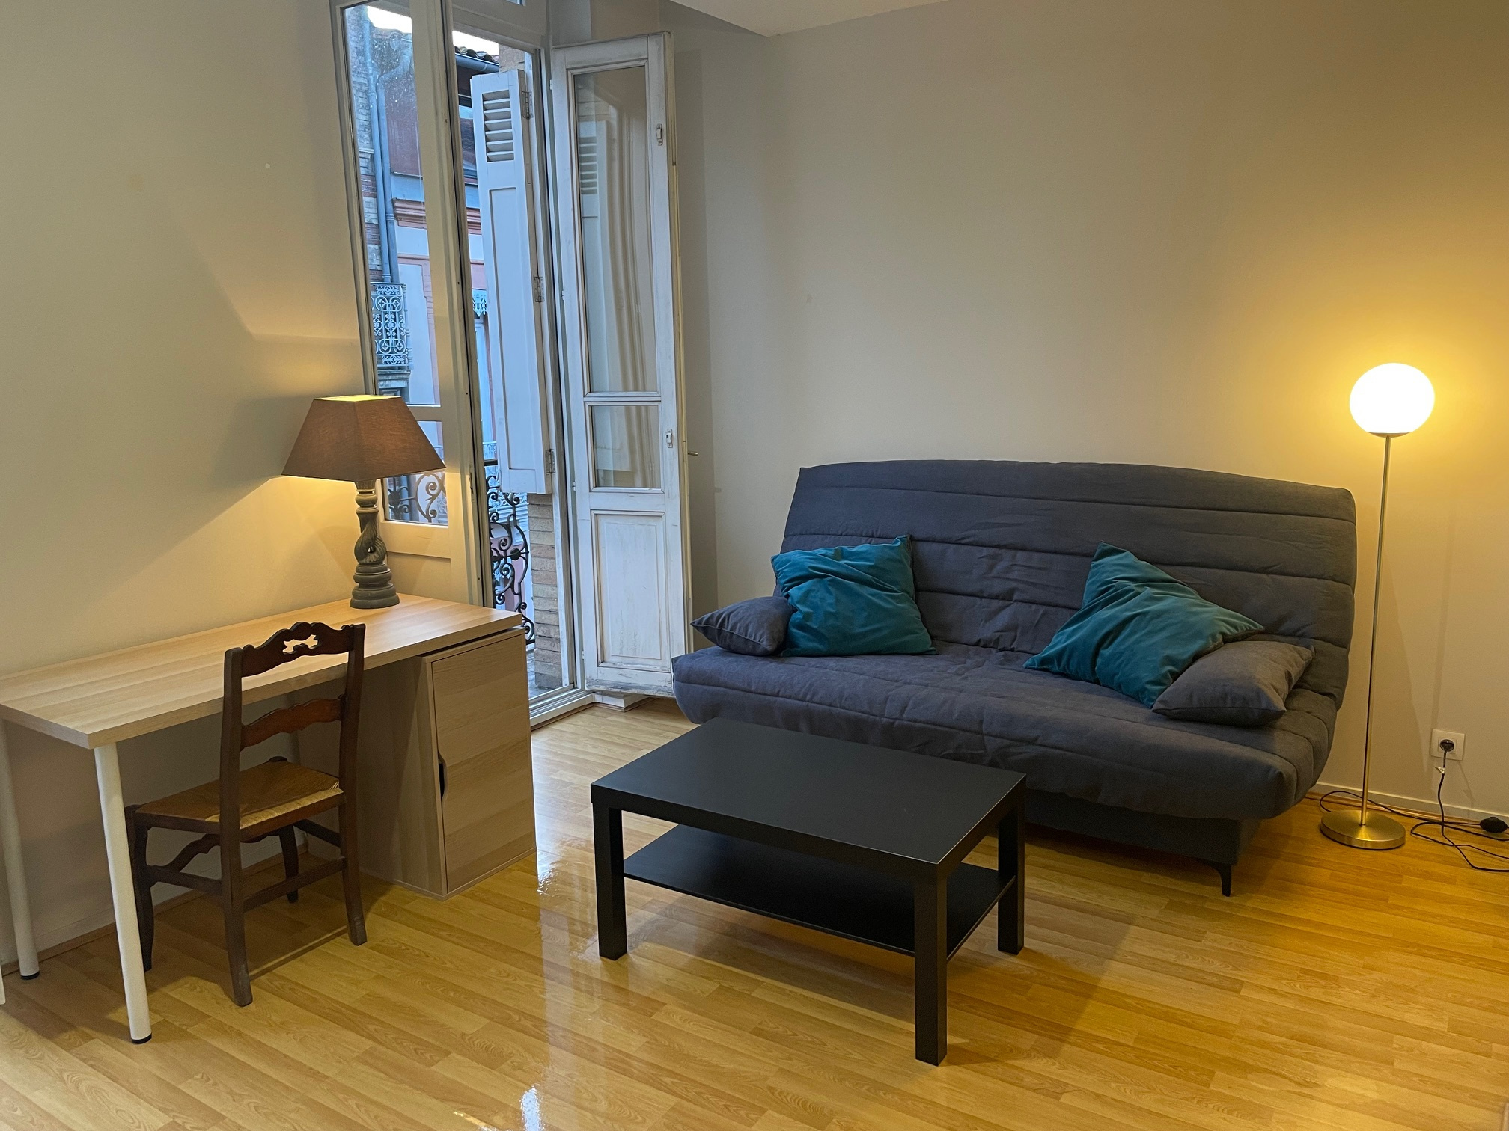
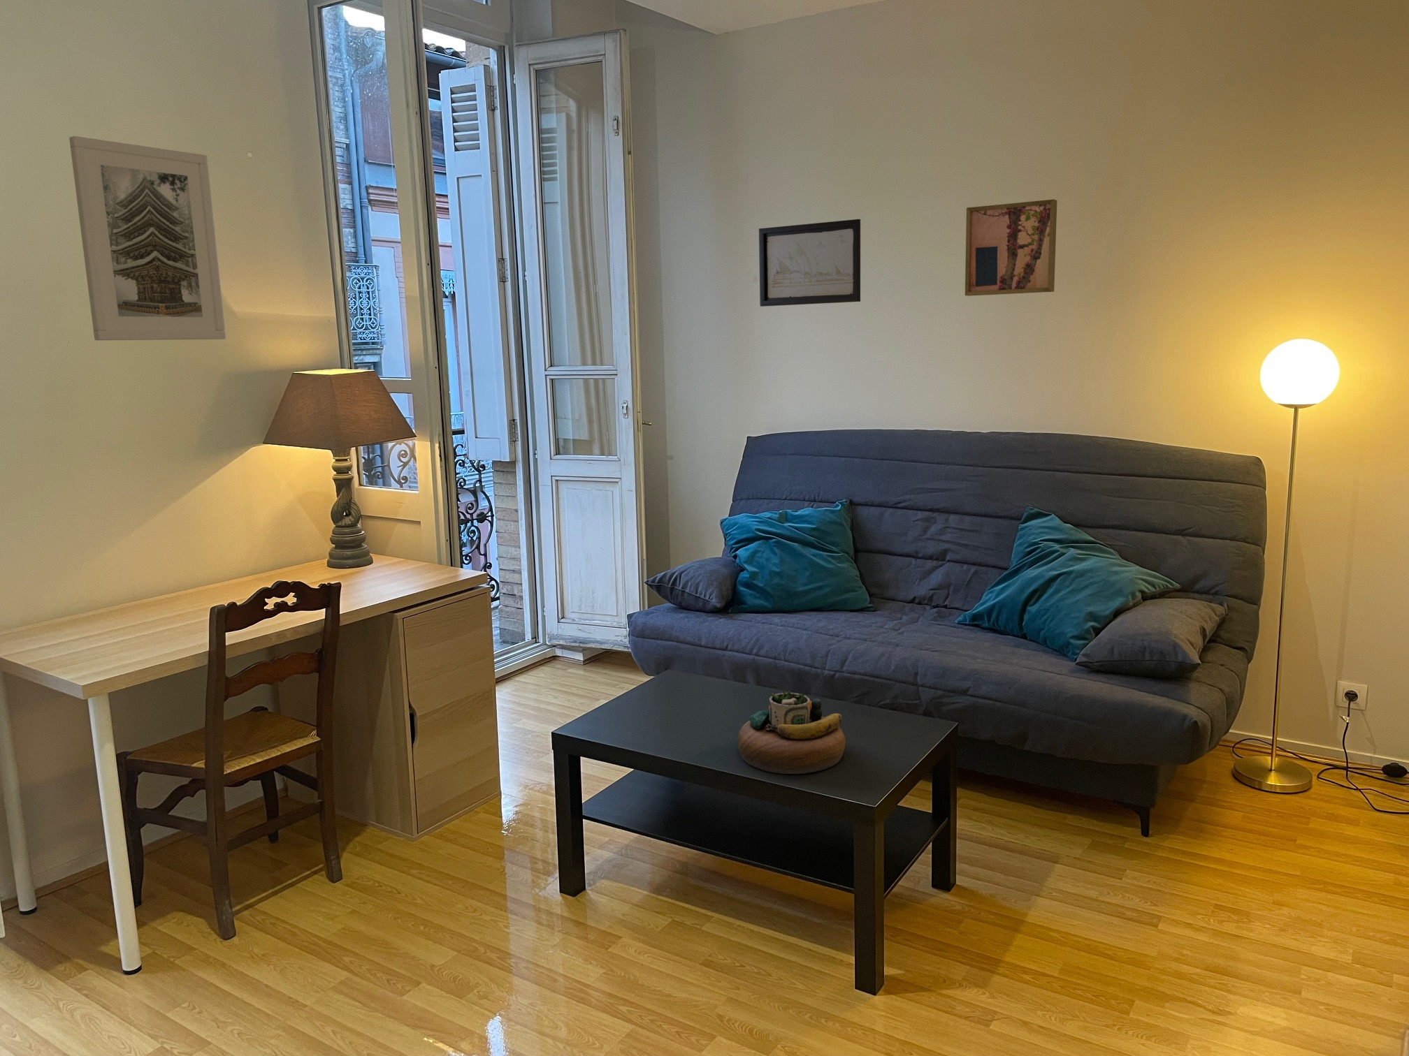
+ wall art [964,199,1057,297]
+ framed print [69,135,226,341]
+ wall art [759,219,861,307]
+ decorative bowl [737,688,847,774]
